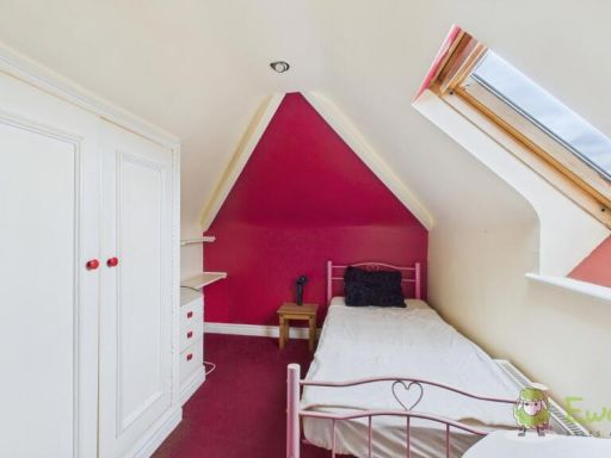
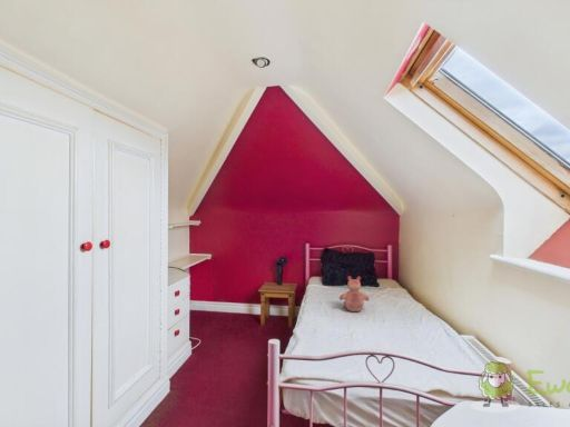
+ teddy bear [338,275,370,312]
